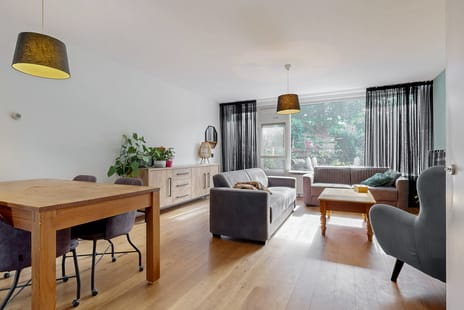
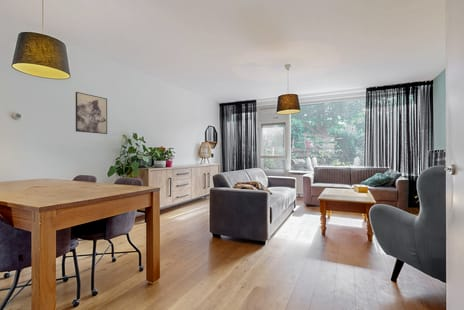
+ wall art [75,91,108,135]
